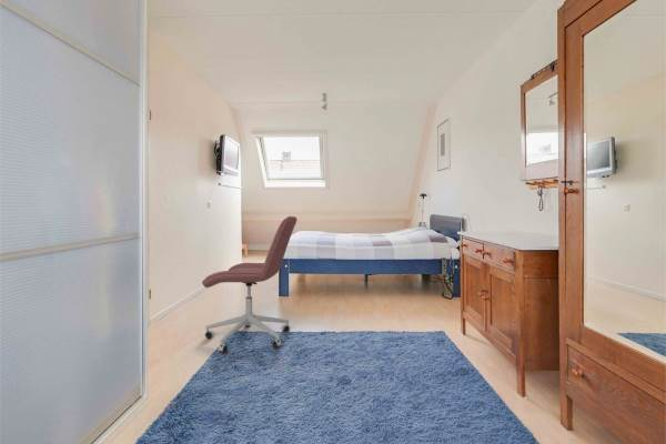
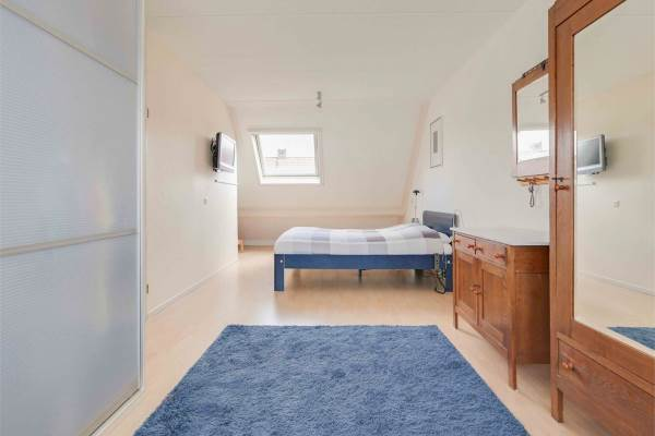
- office chair [201,215,299,354]
